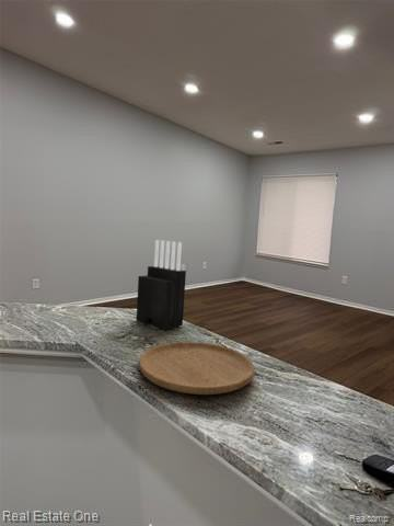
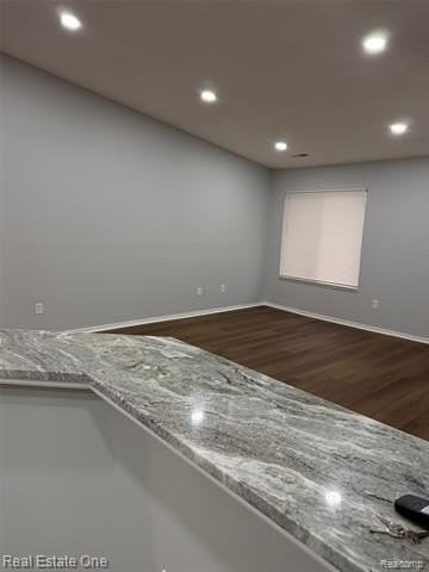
- cutting board [138,341,256,396]
- knife block [136,239,187,331]
